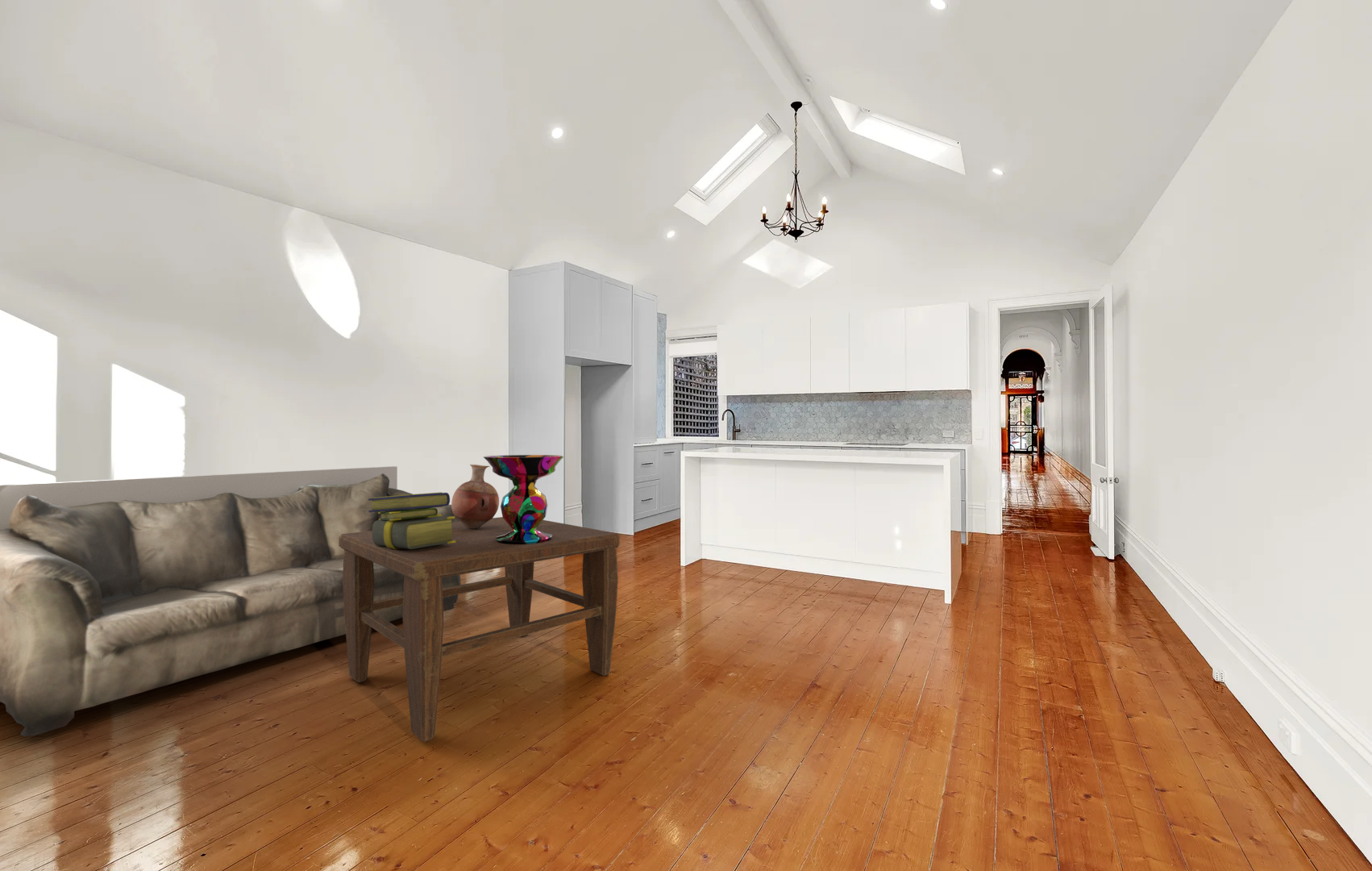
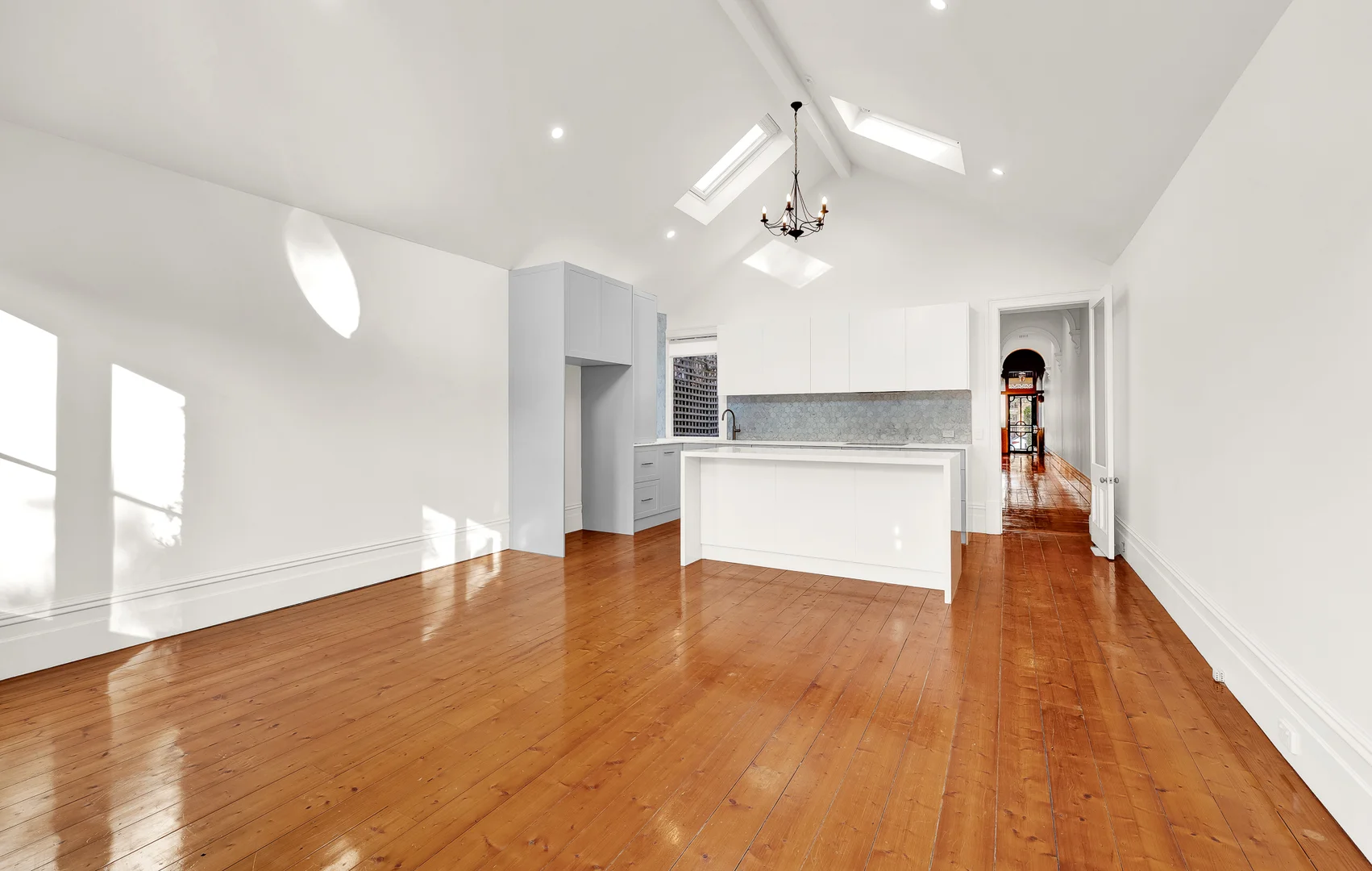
- sofa [0,465,461,737]
- decorative bowl [482,454,565,544]
- stack of books [368,491,455,549]
- coffee table [339,516,621,743]
- vase [451,464,500,528]
